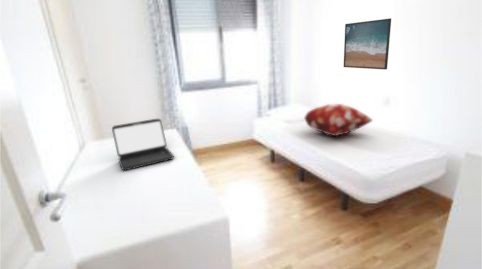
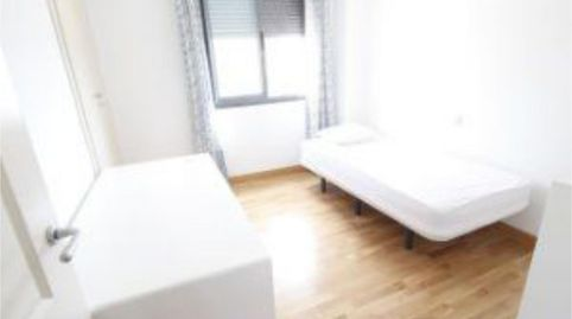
- decorative pillow [303,103,374,137]
- laptop [111,118,175,172]
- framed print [343,17,392,71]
